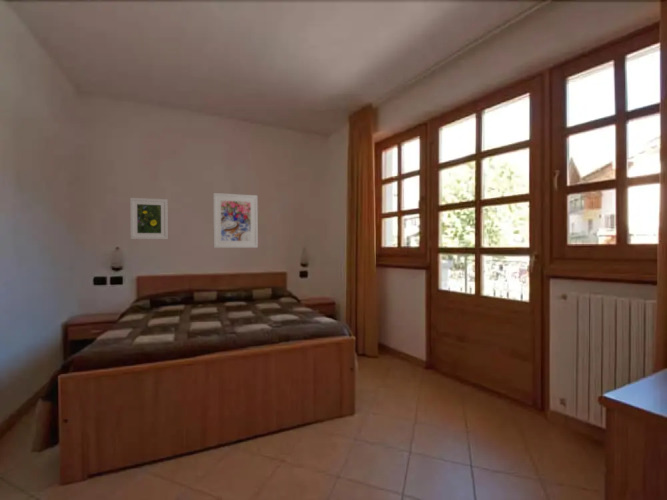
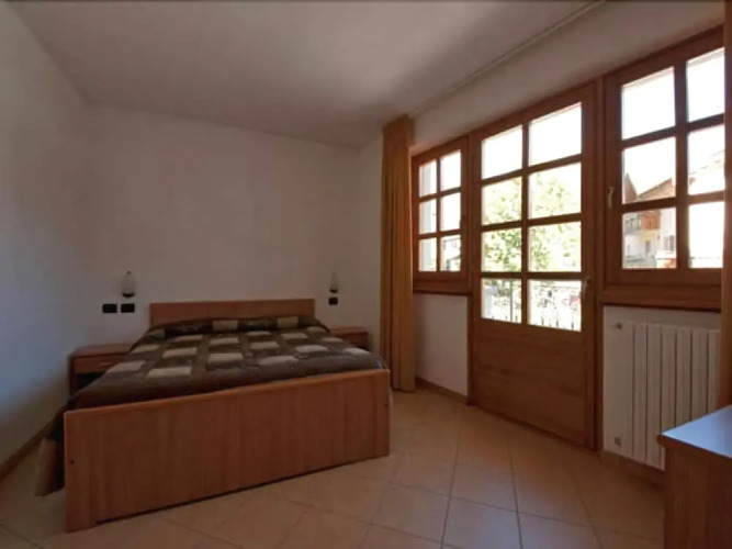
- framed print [212,192,259,249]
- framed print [129,197,169,240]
